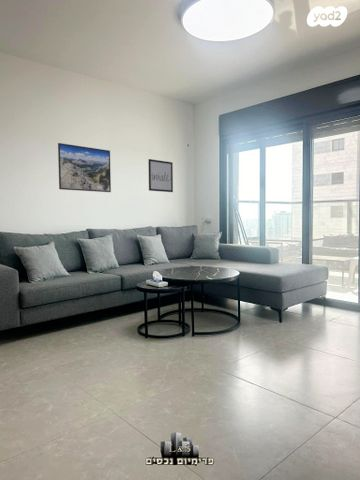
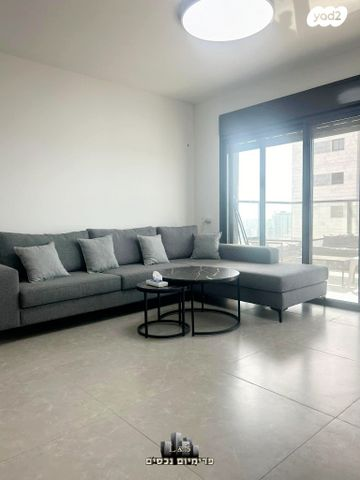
- wall art [148,158,174,193]
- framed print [57,142,112,193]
